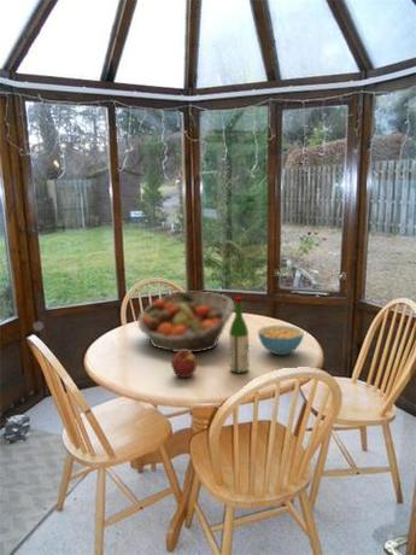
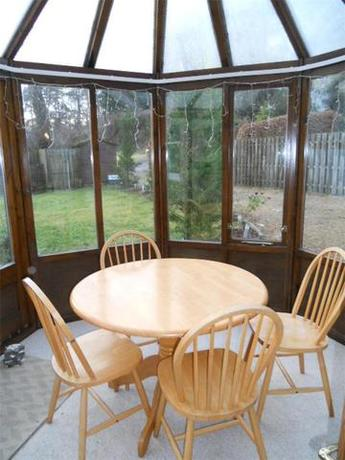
- fruit basket [136,290,235,354]
- cereal bowl [257,325,305,356]
- wine bottle [228,296,250,374]
- apple [170,351,198,379]
